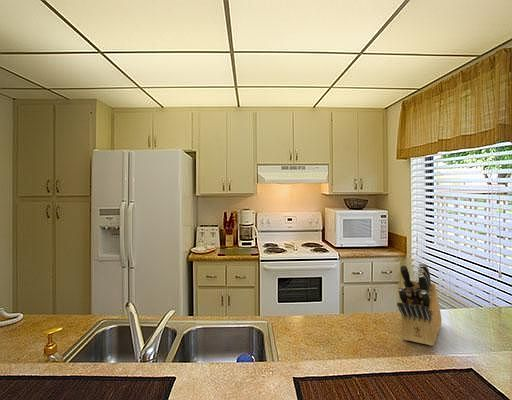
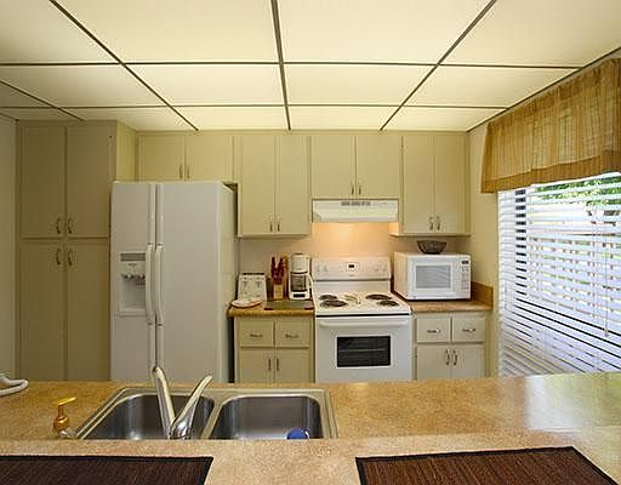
- knife block [396,262,442,347]
